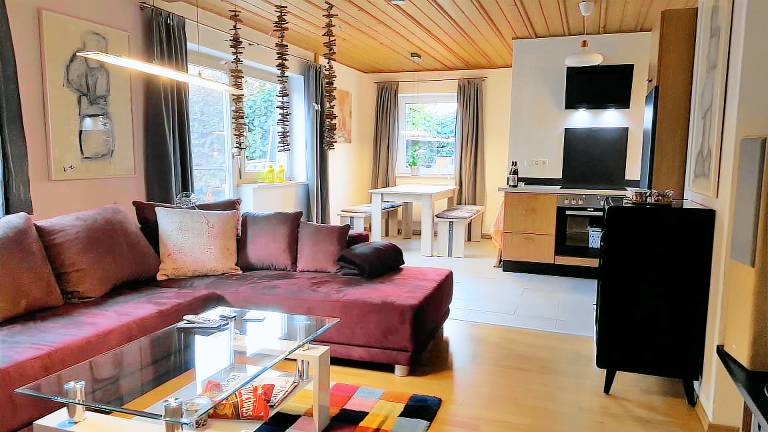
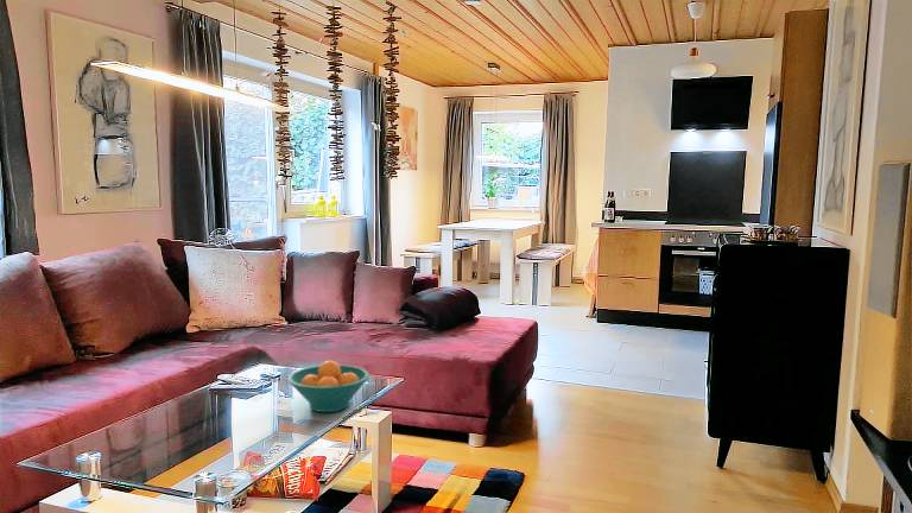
+ fruit bowl [286,360,370,413]
